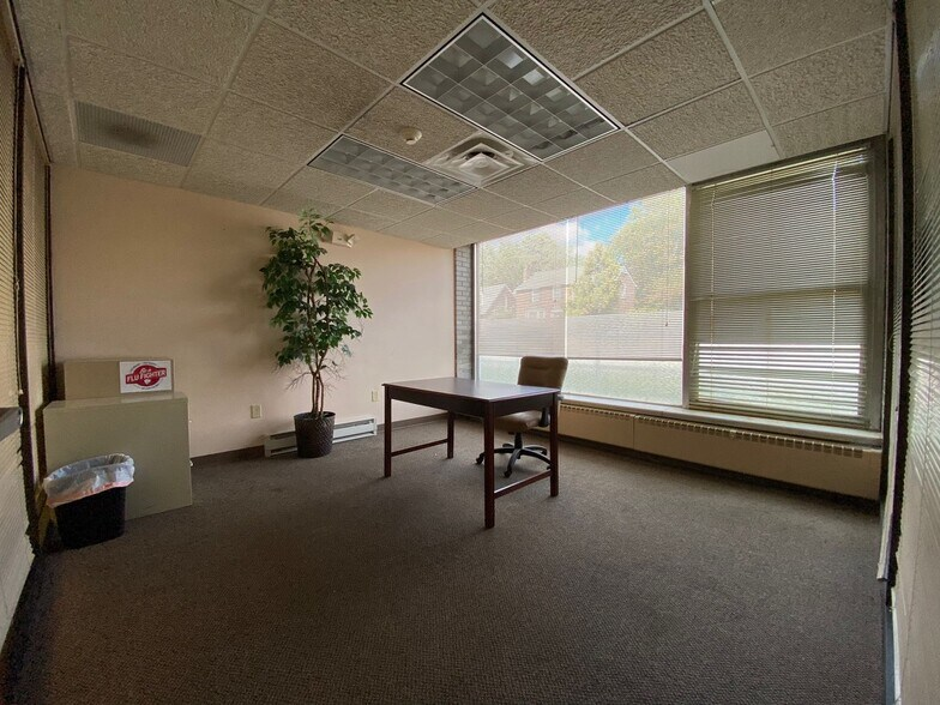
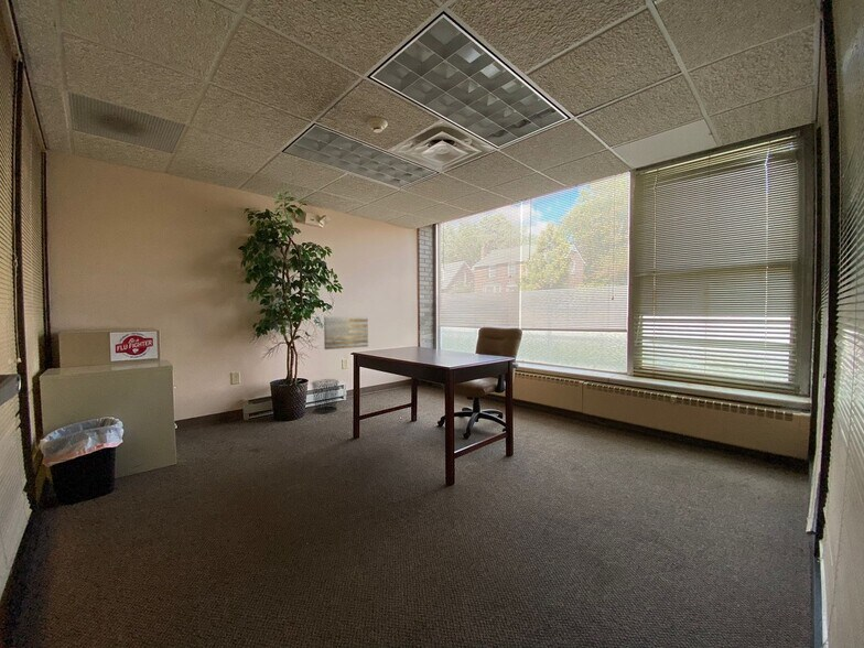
+ waste bin [311,378,341,414]
+ wall art [323,315,369,350]
